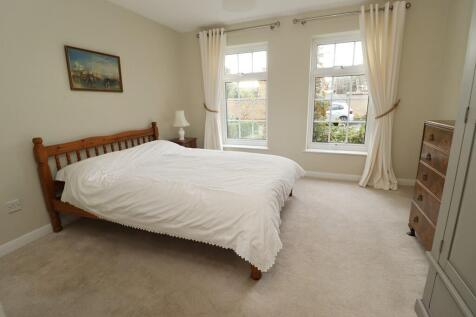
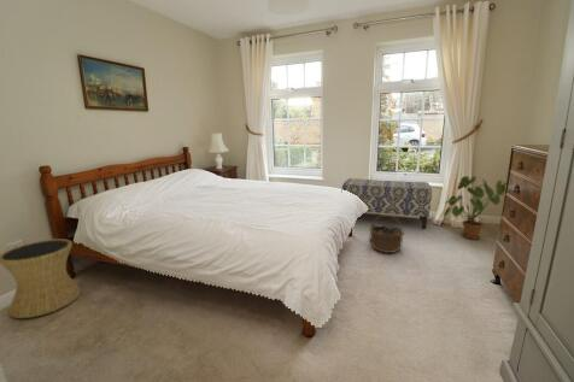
+ house plant [443,175,508,241]
+ side table [0,237,82,319]
+ bench [341,177,433,230]
+ wicker basket [368,213,405,254]
